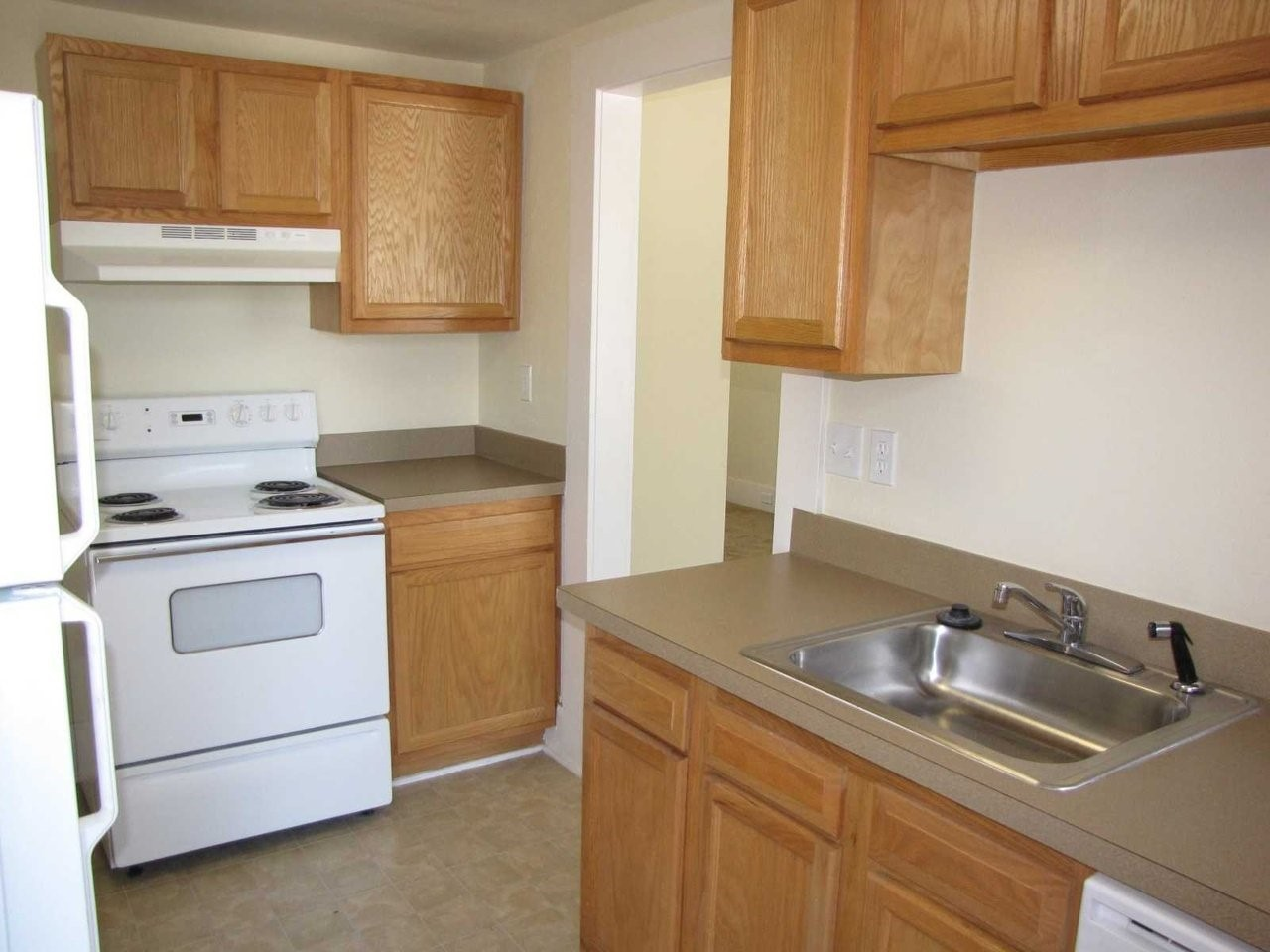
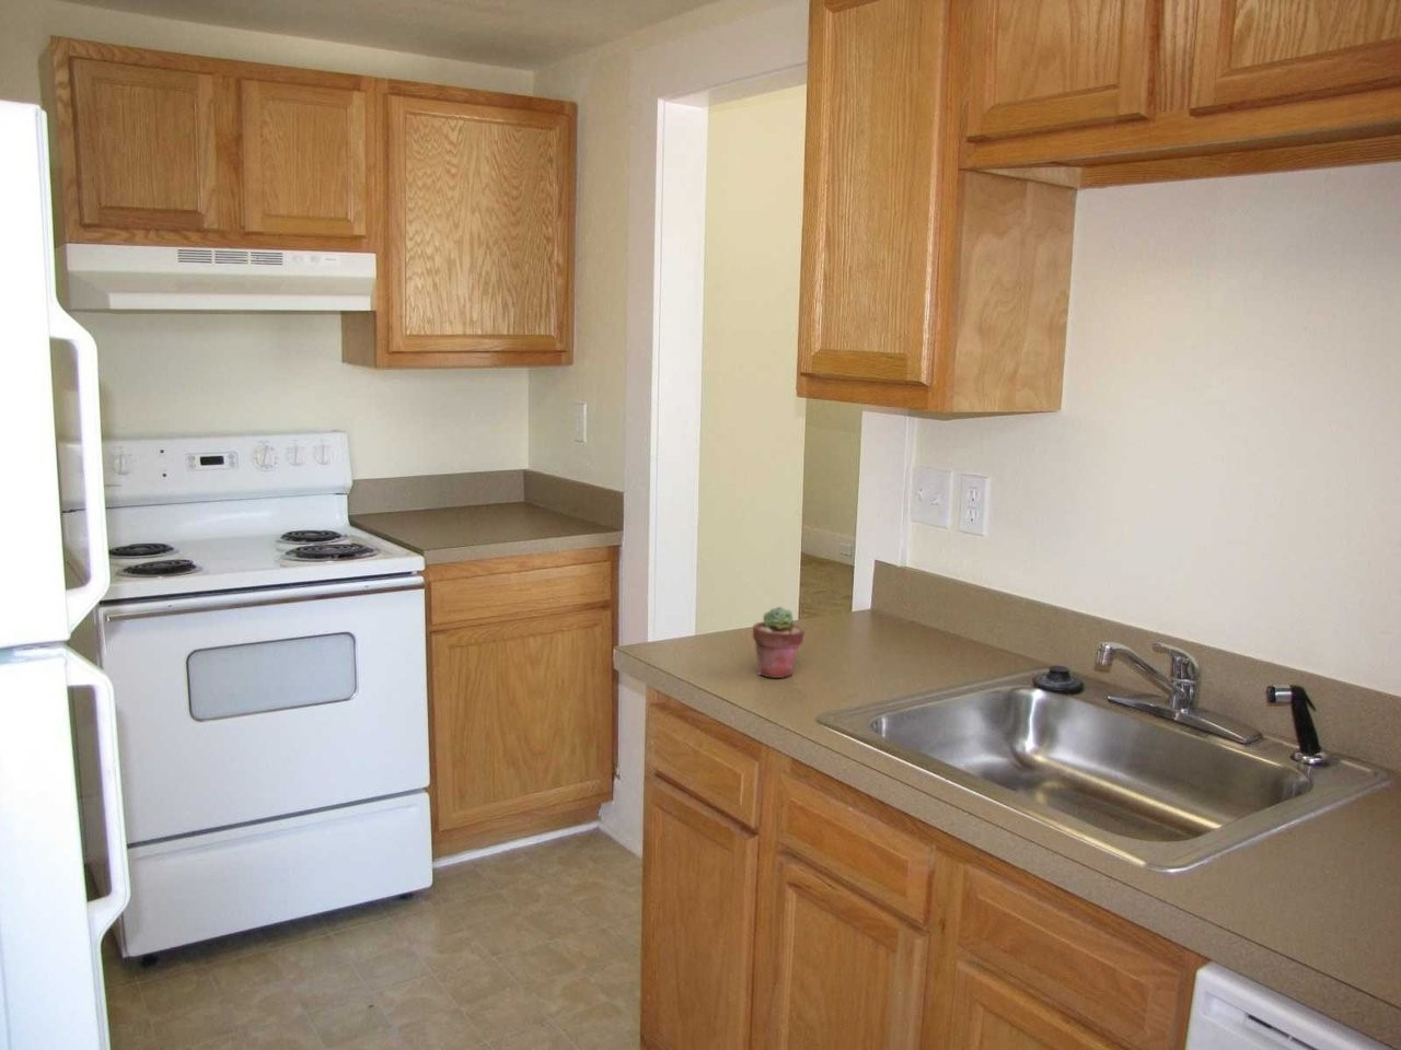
+ potted succulent [752,606,805,679]
